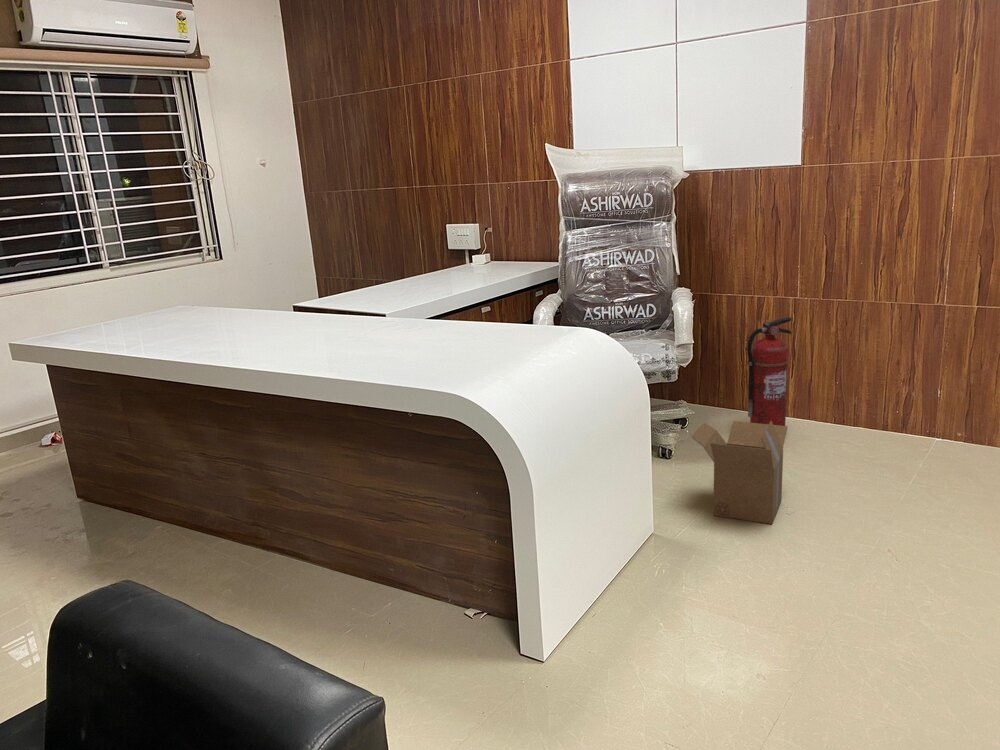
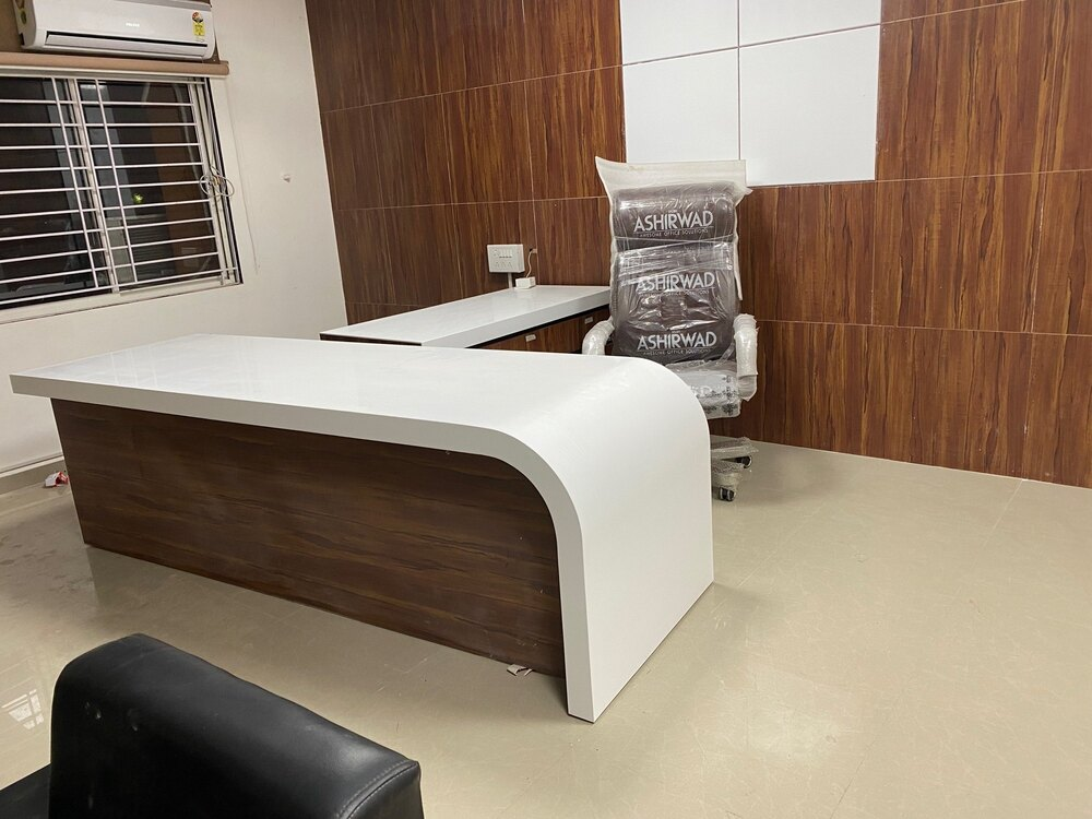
- cardboard box [690,420,789,525]
- fire extinguisher [746,316,793,426]
